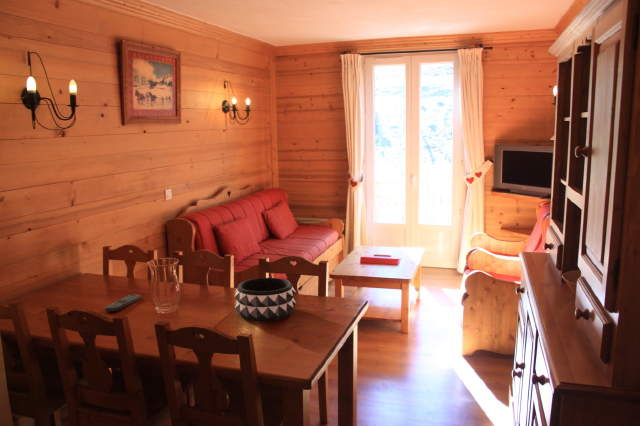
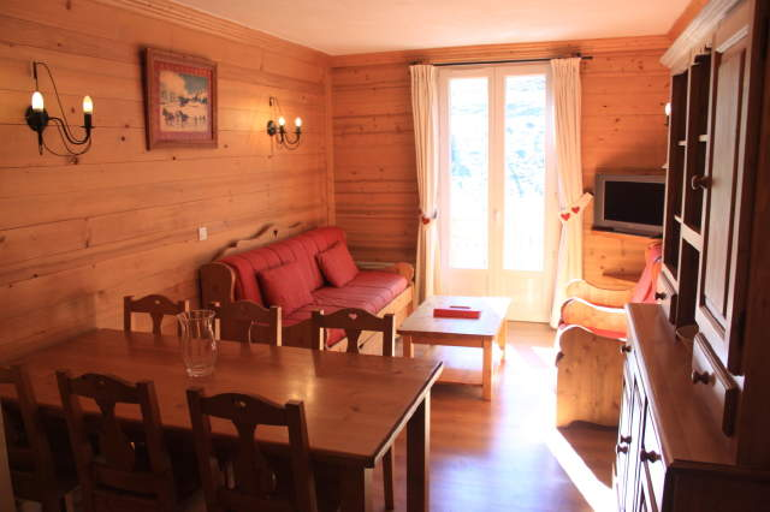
- decorative bowl [233,277,297,322]
- remote control [104,294,142,312]
